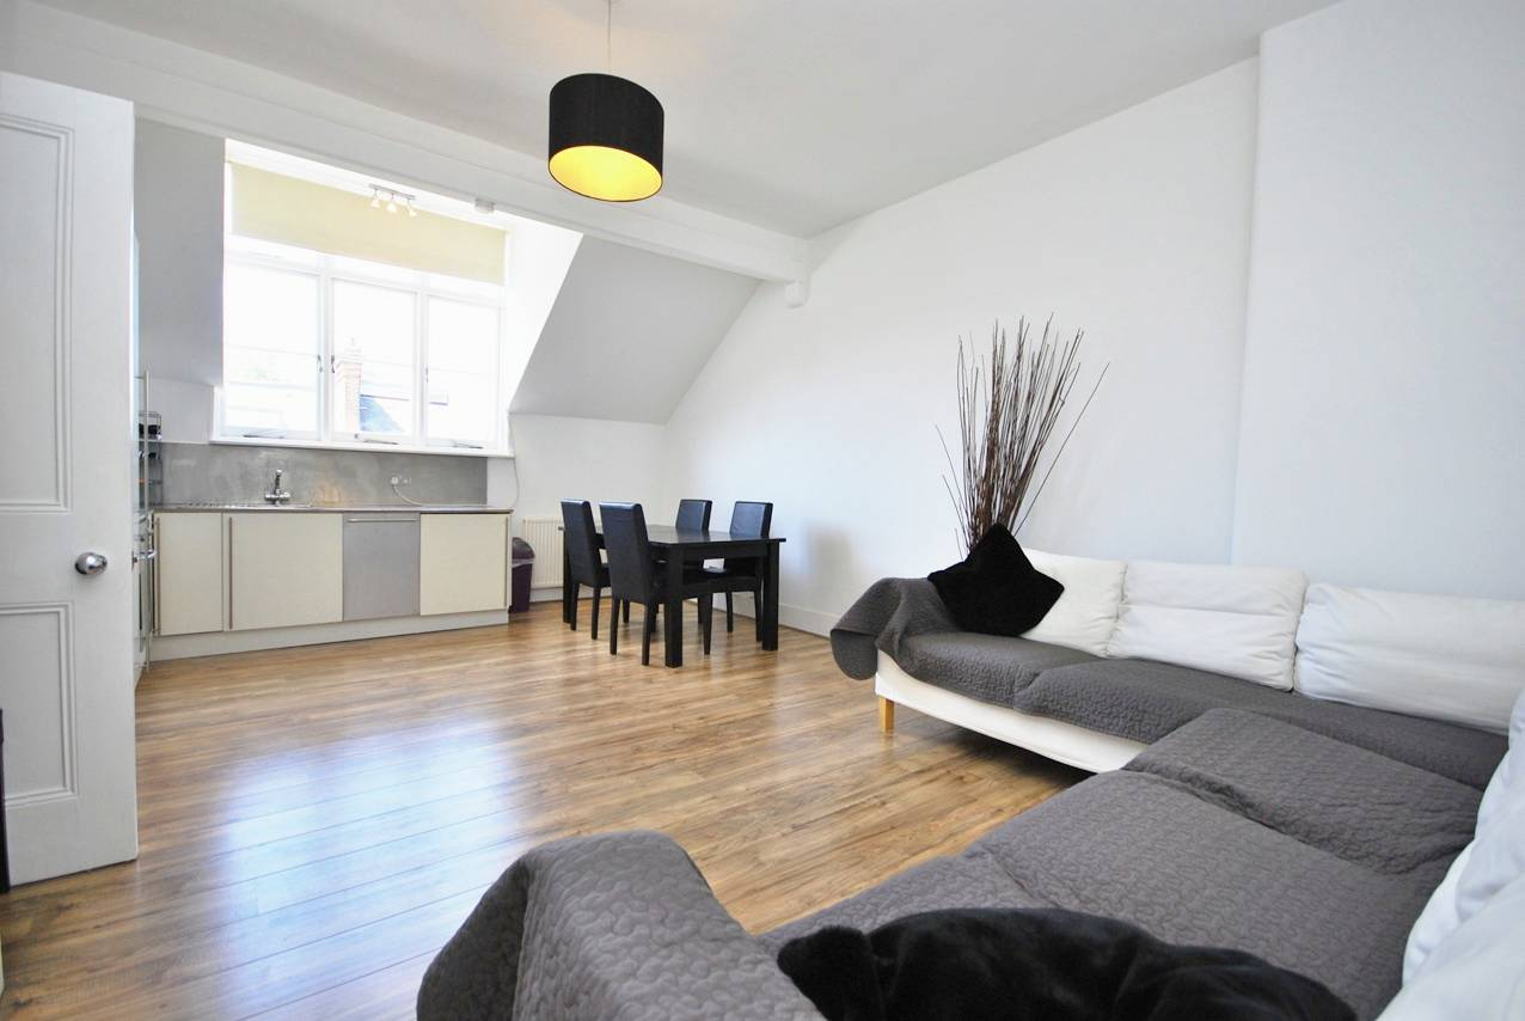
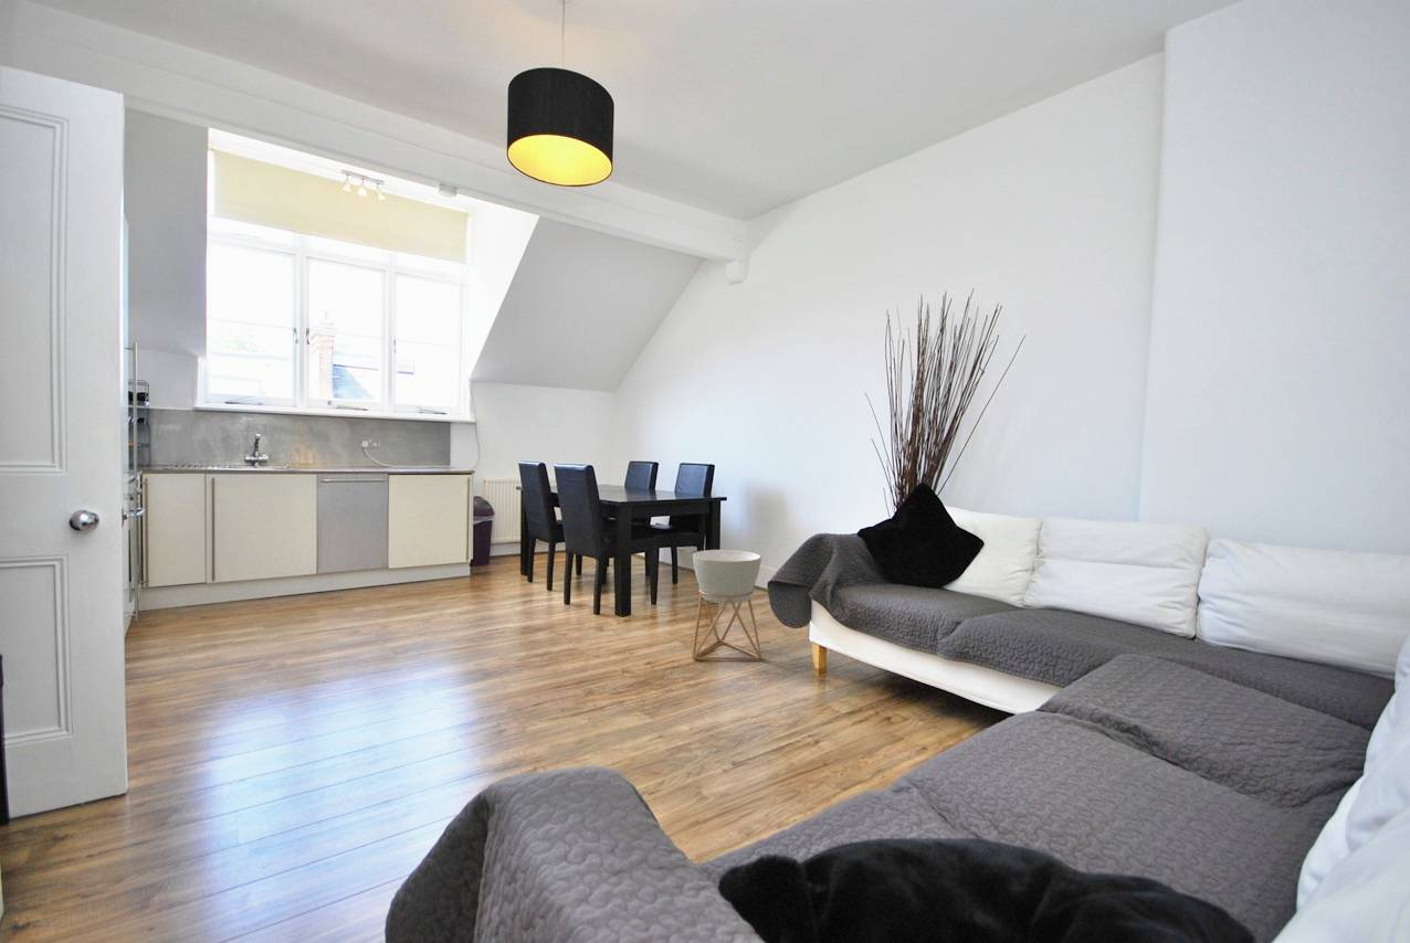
+ planter [691,549,762,661]
